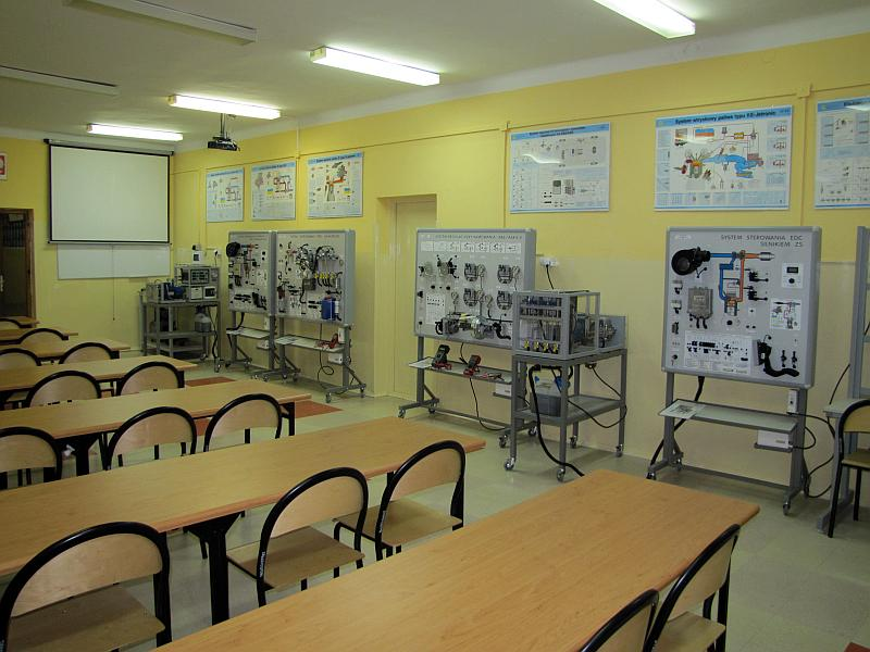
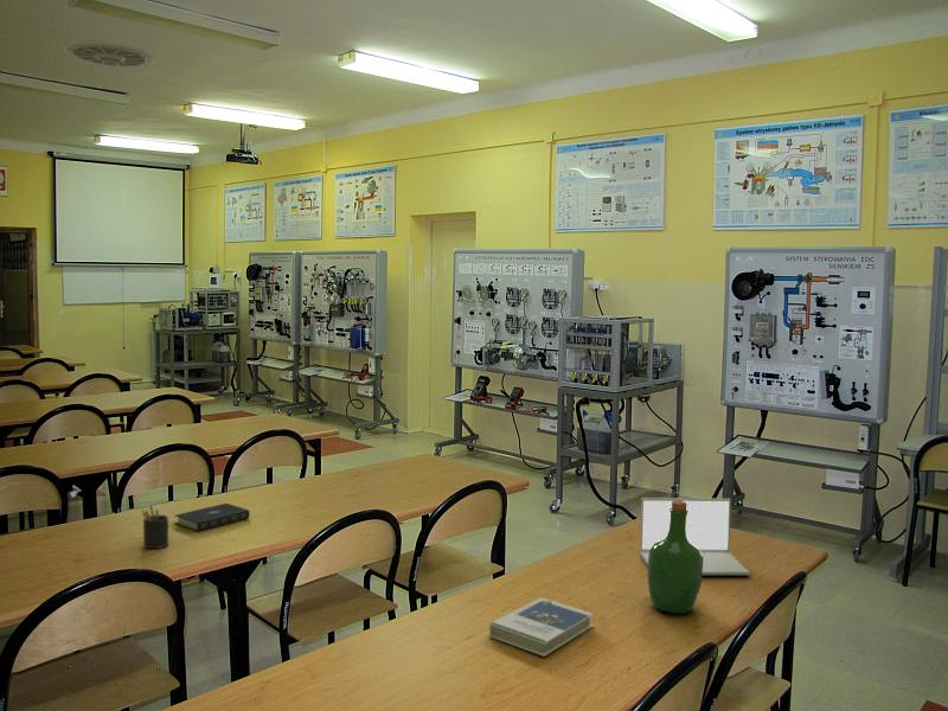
+ hardback book [488,596,595,658]
+ book [174,502,251,532]
+ pen holder [137,501,169,550]
+ ceiling vent [62,39,156,69]
+ wine bottle [646,500,704,615]
+ laptop [639,497,751,576]
